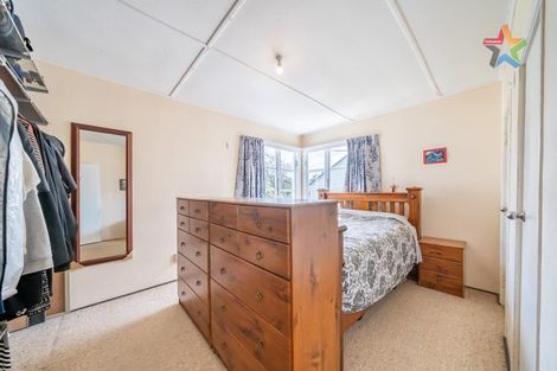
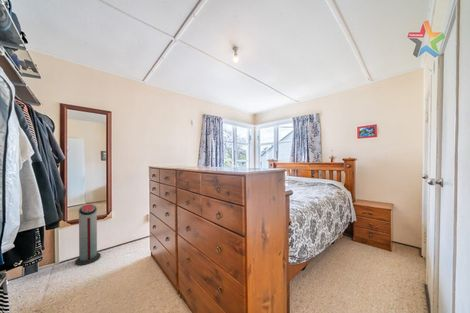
+ air purifier [74,203,102,267]
